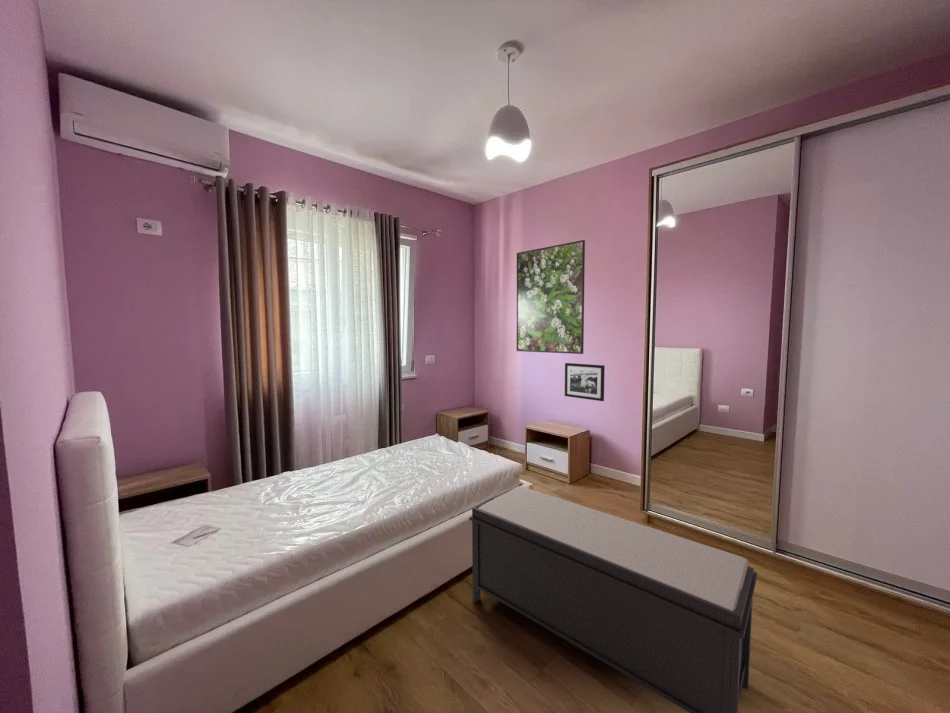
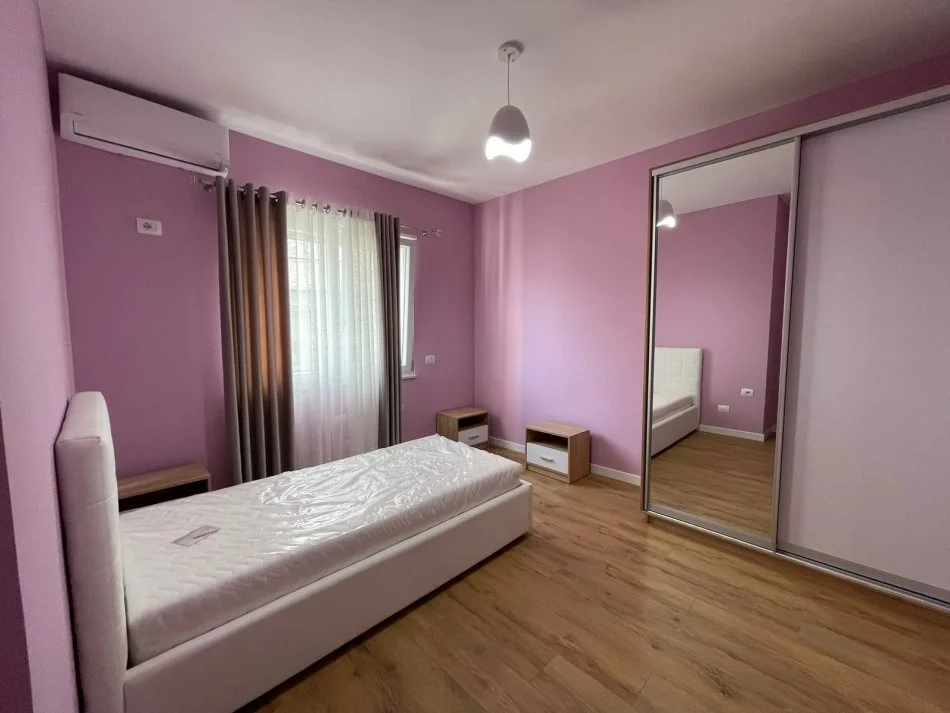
- picture frame [564,362,606,402]
- bench [468,485,758,713]
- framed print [516,239,586,355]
